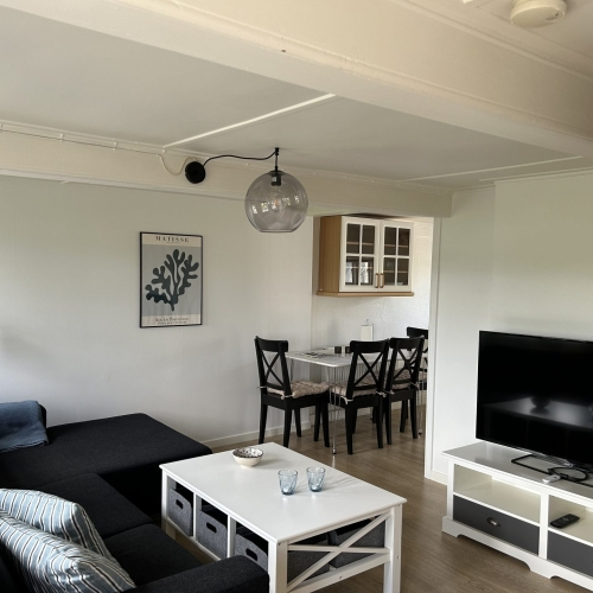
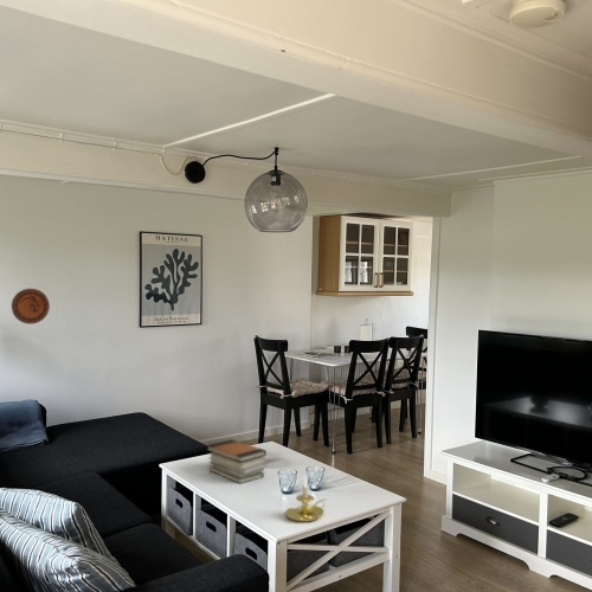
+ decorative plate [11,288,51,326]
+ book stack [205,438,268,485]
+ candle holder [284,476,328,523]
